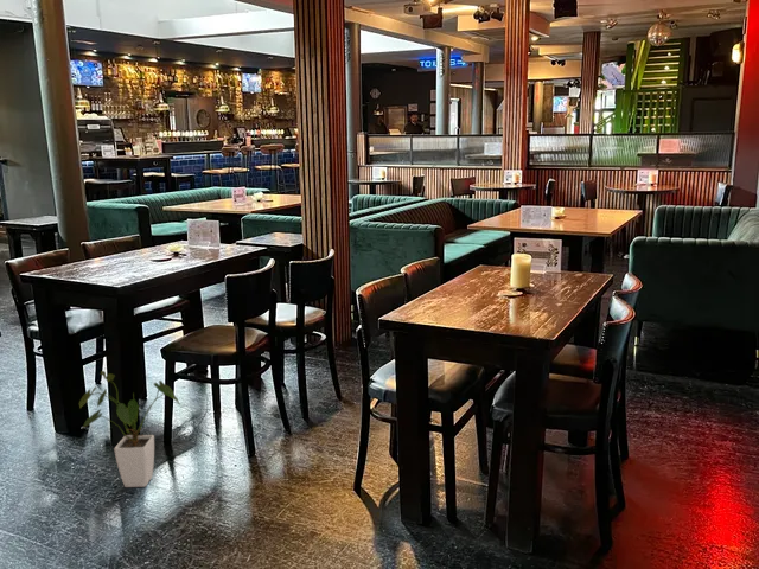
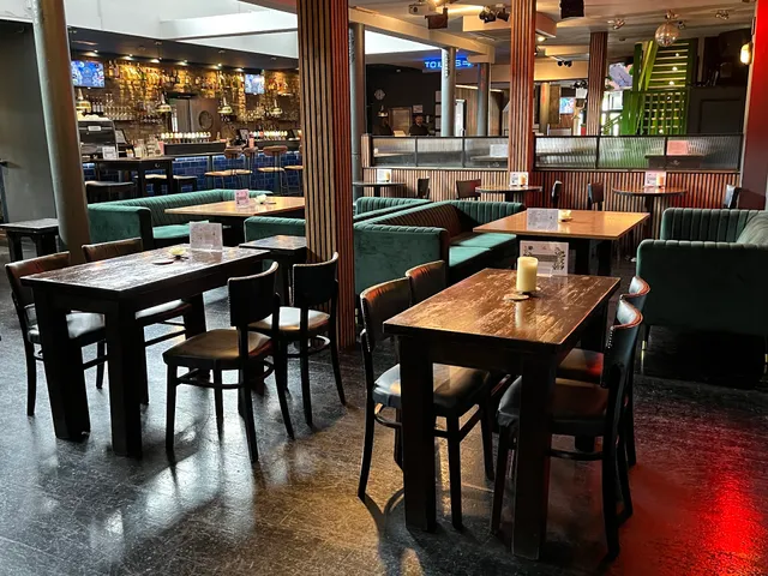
- house plant [78,370,180,488]
